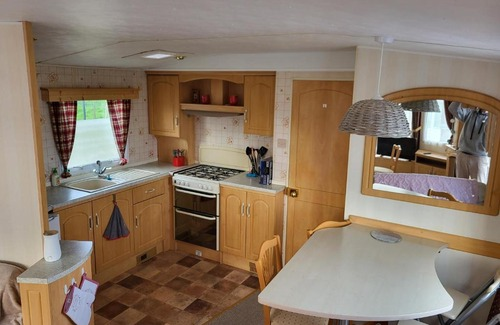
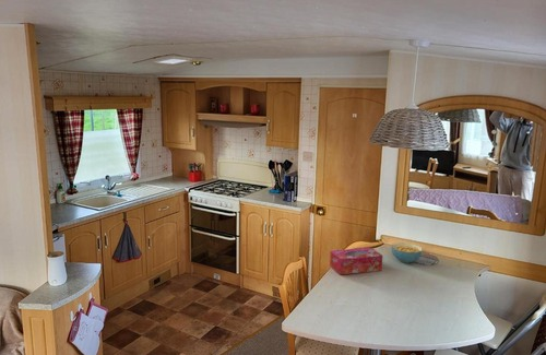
+ cereal bowl [390,241,424,264]
+ tissue box [329,247,384,275]
